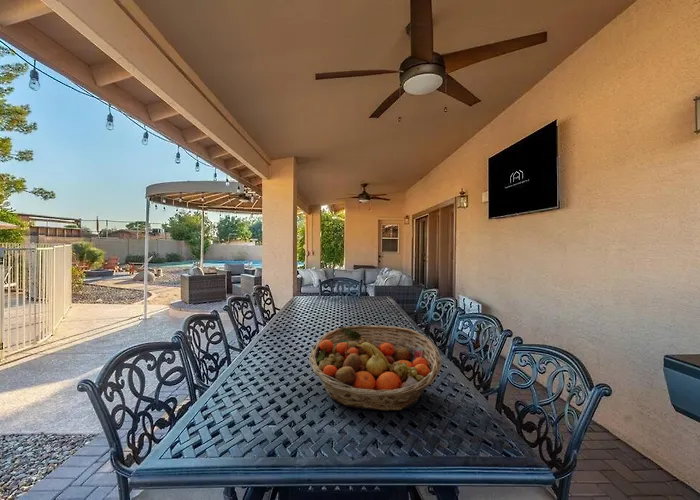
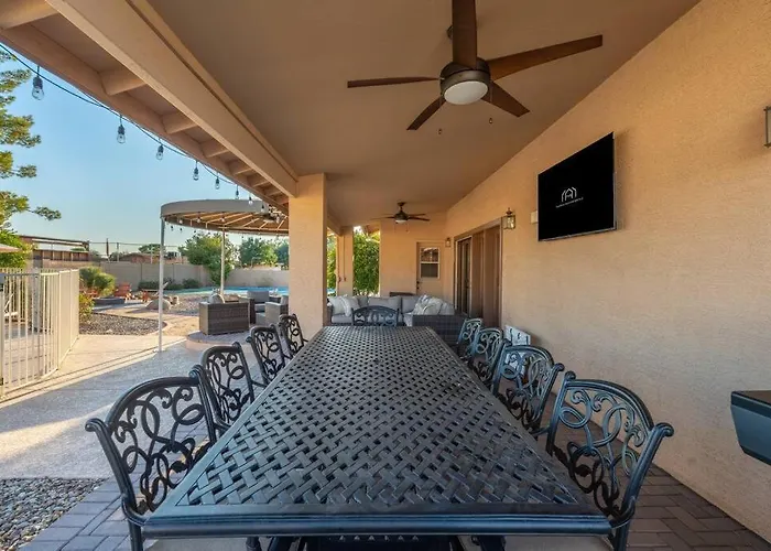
- fruit basket [308,324,442,412]
